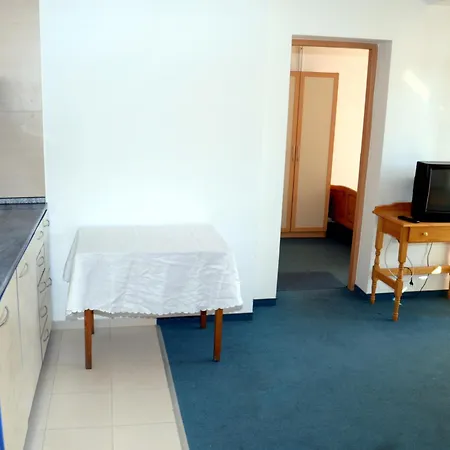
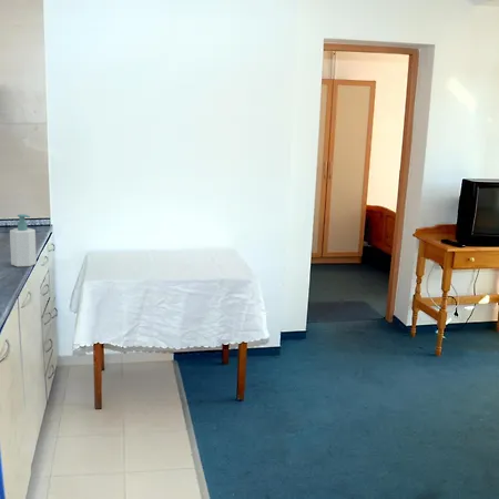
+ soap bottle [9,213,38,268]
